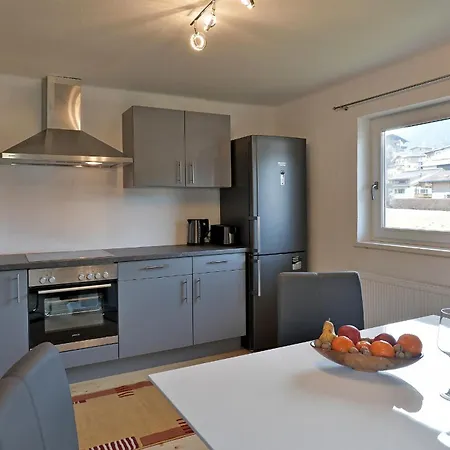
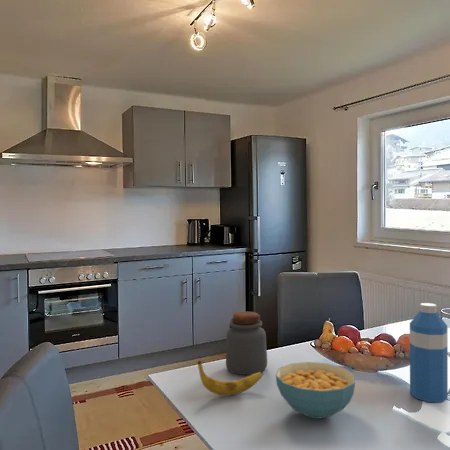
+ jar [225,311,268,376]
+ cereal bowl [275,361,356,420]
+ water bottle [409,302,449,403]
+ banana [197,360,264,397]
